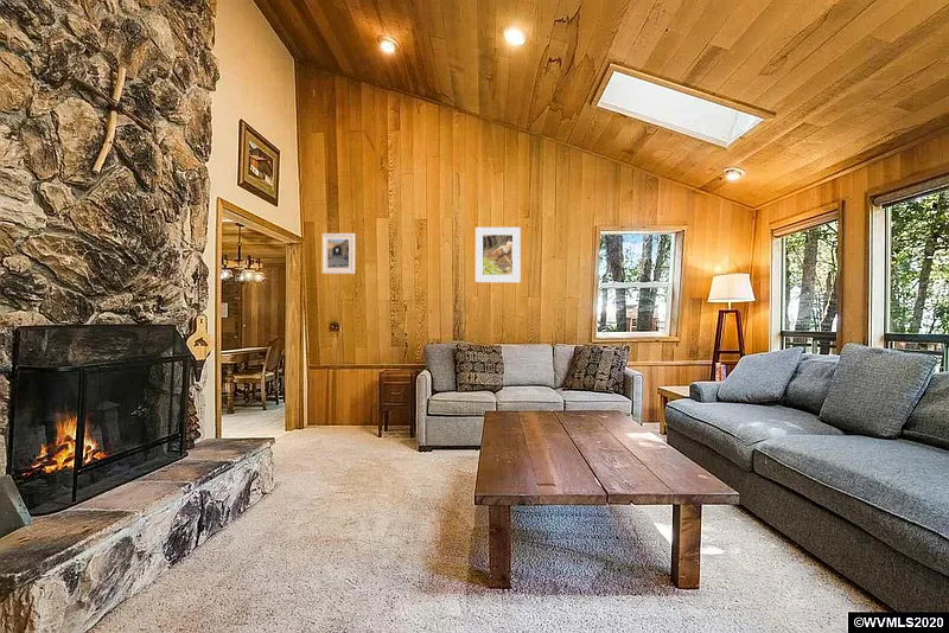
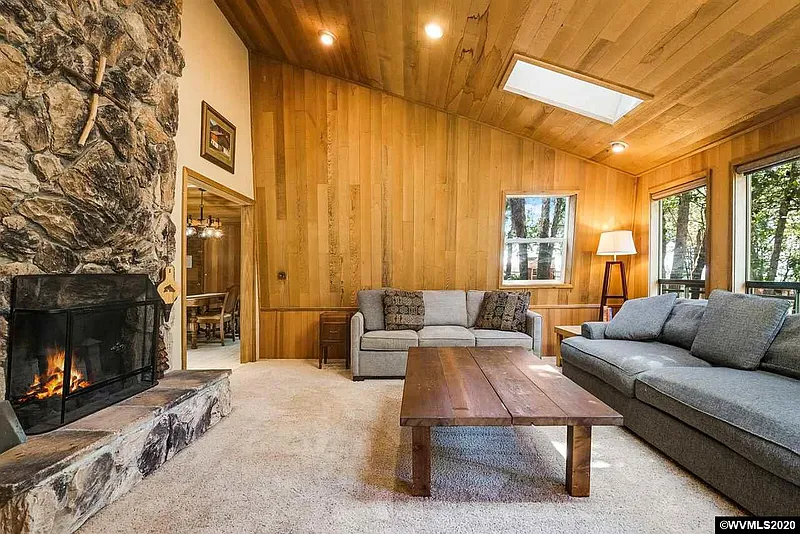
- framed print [474,226,522,283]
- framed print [320,232,356,275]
